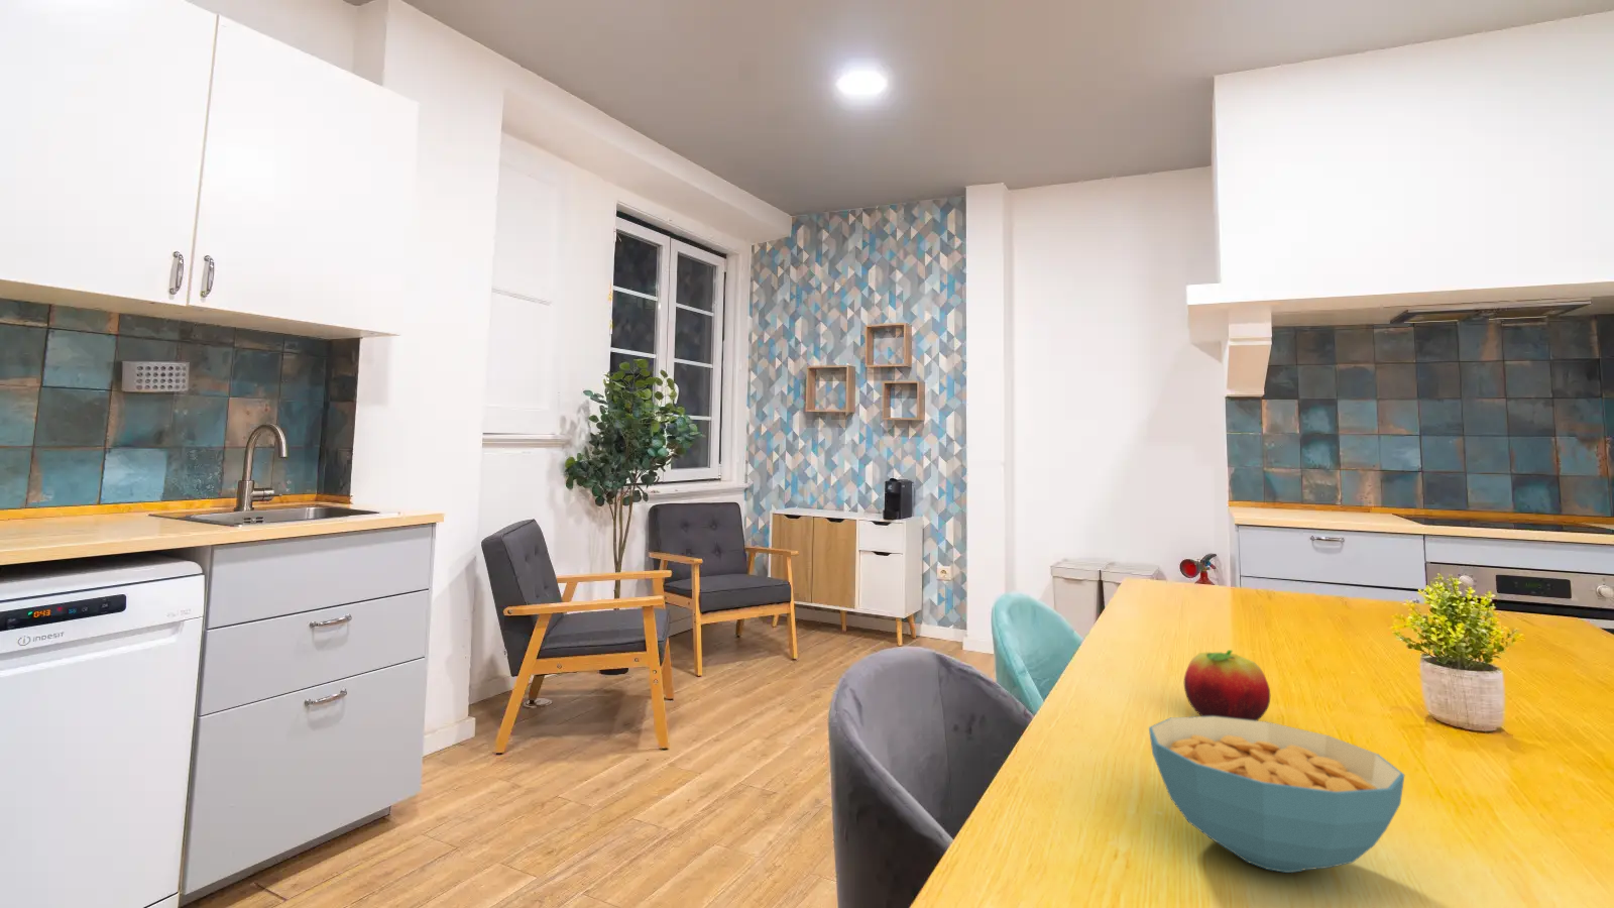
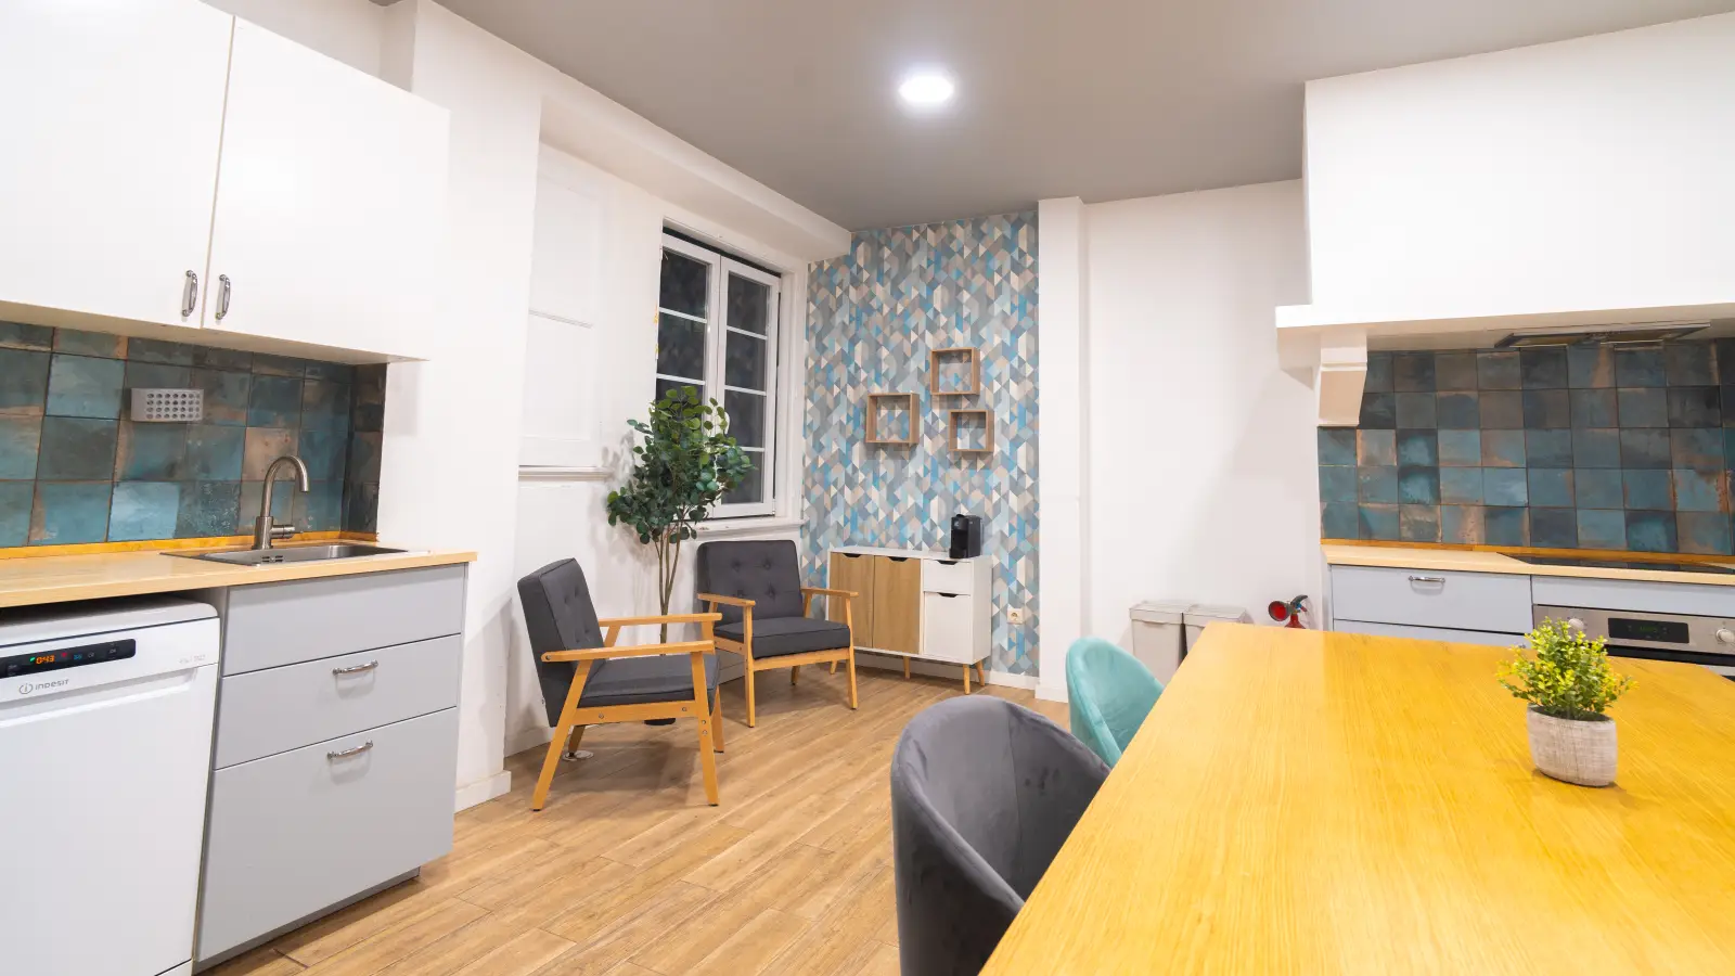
- cereal bowl [1148,715,1406,874]
- fruit [1183,649,1271,722]
